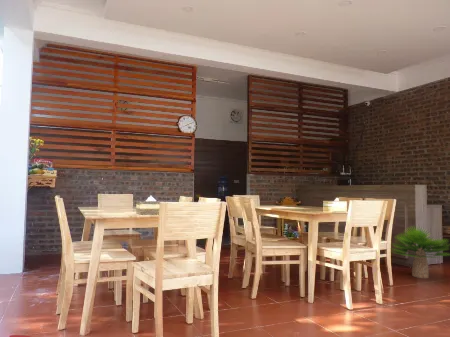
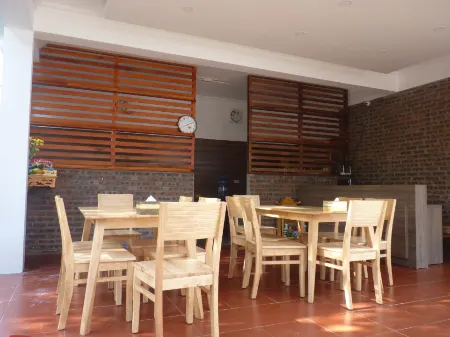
- potted plant [390,224,450,279]
